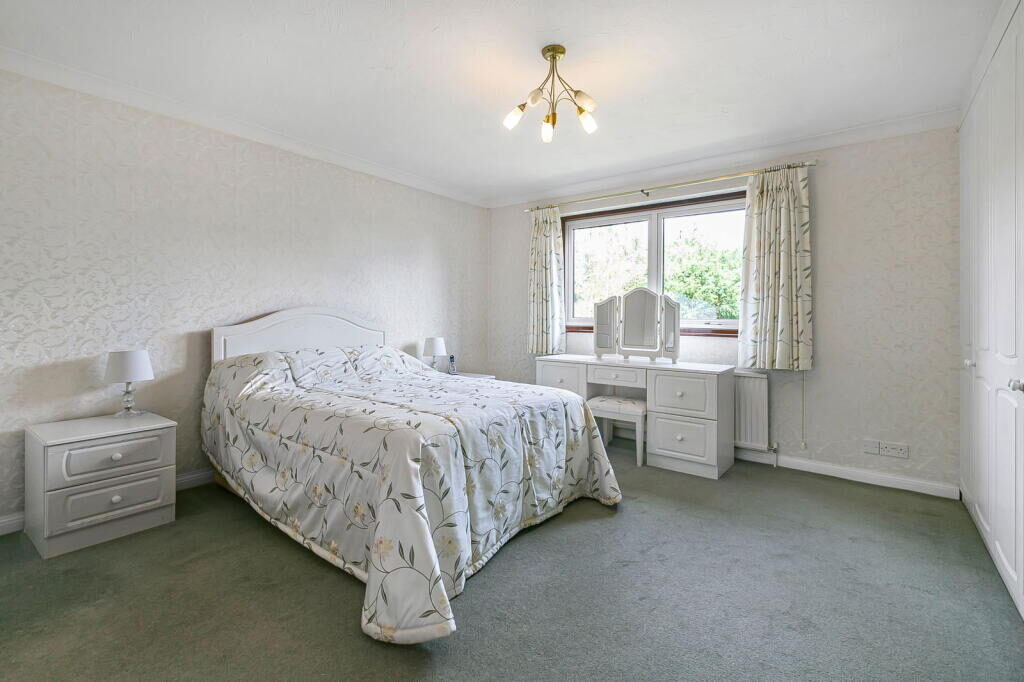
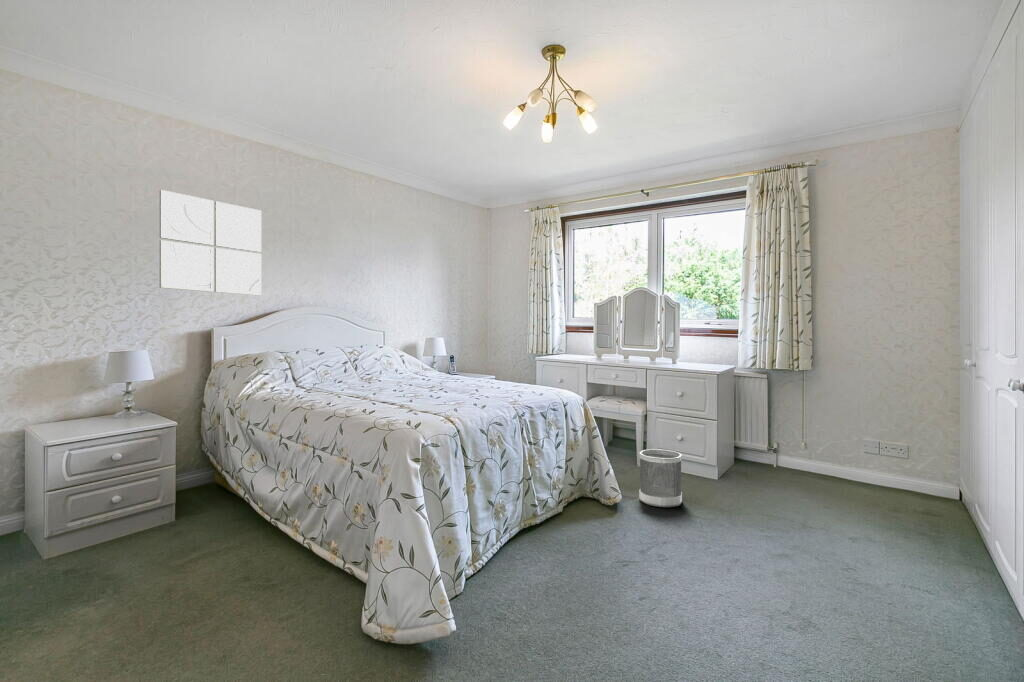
+ wastebasket [638,448,683,508]
+ wall art [159,189,262,296]
